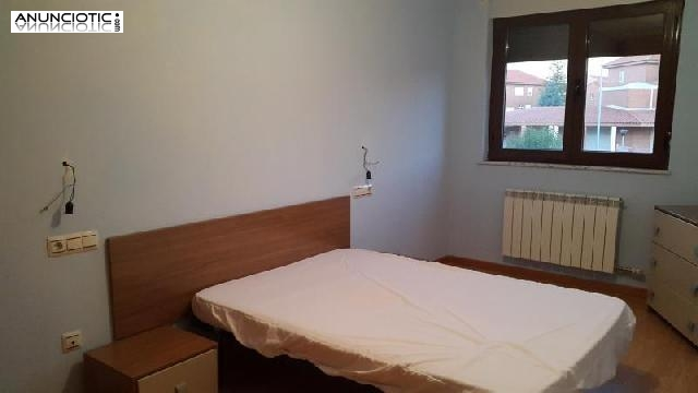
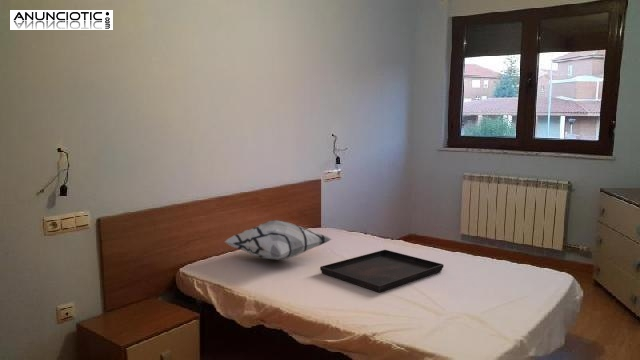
+ serving tray [319,249,445,293]
+ decorative pillow [224,219,333,261]
